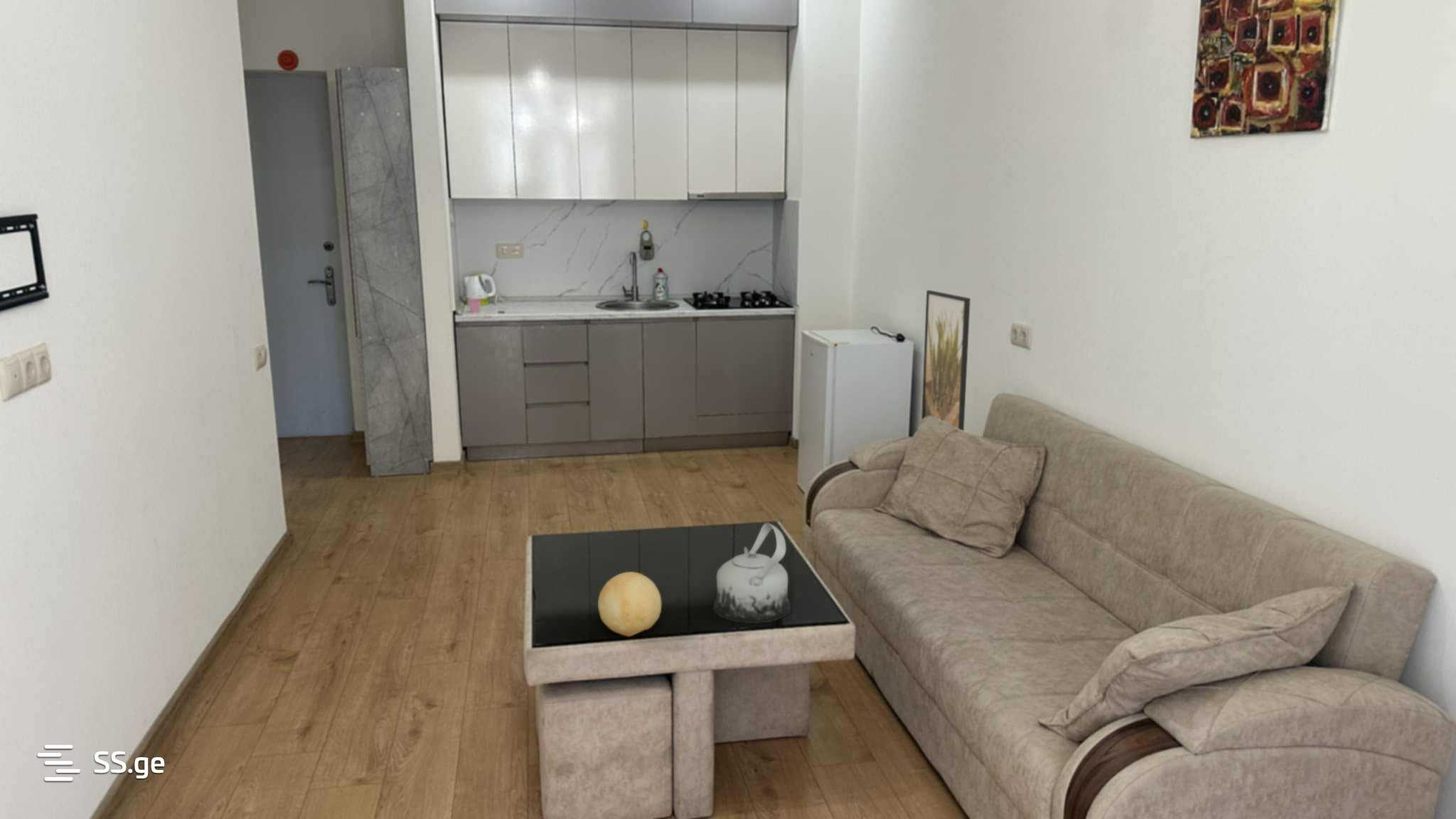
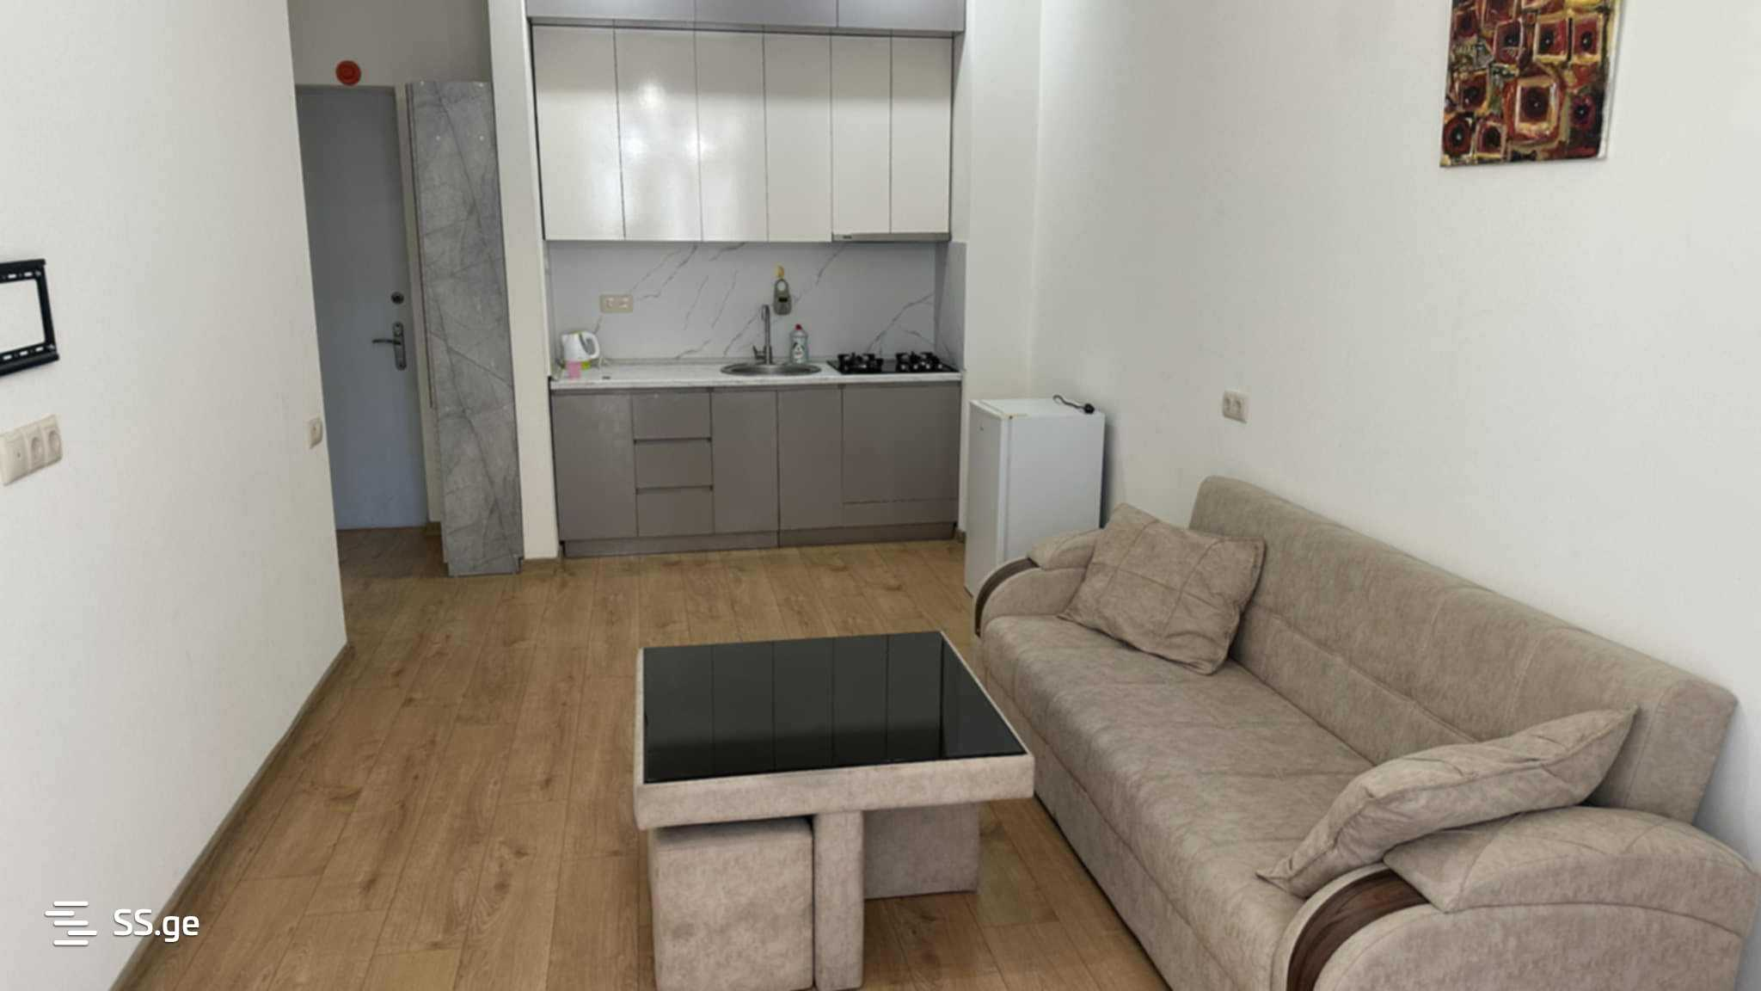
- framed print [921,289,971,432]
- teapot [712,522,792,624]
- decorative ball [597,571,662,638]
